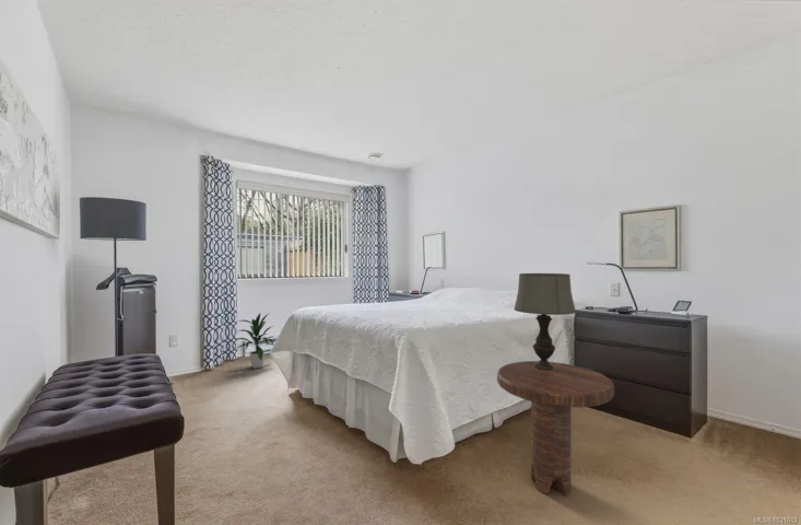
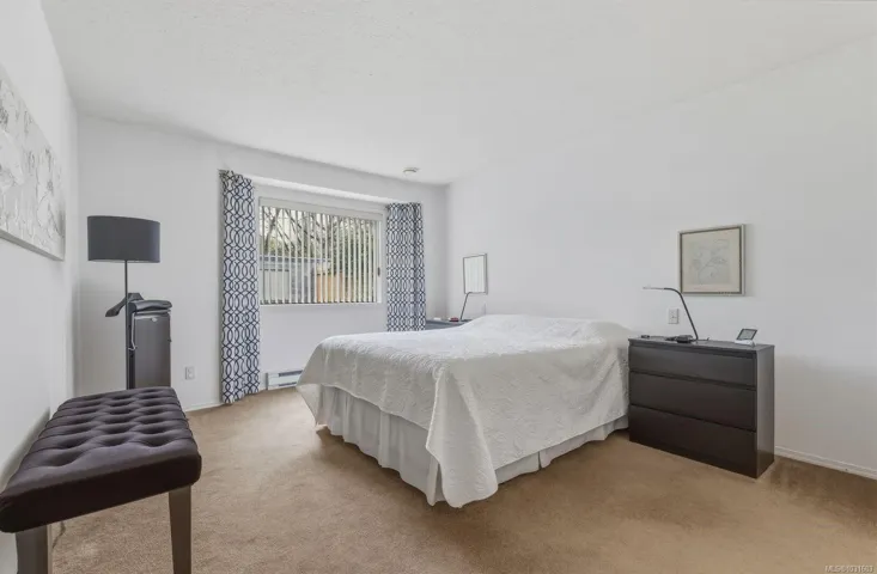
- side table [496,360,615,497]
- indoor plant [233,313,274,370]
- table lamp [514,272,577,371]
